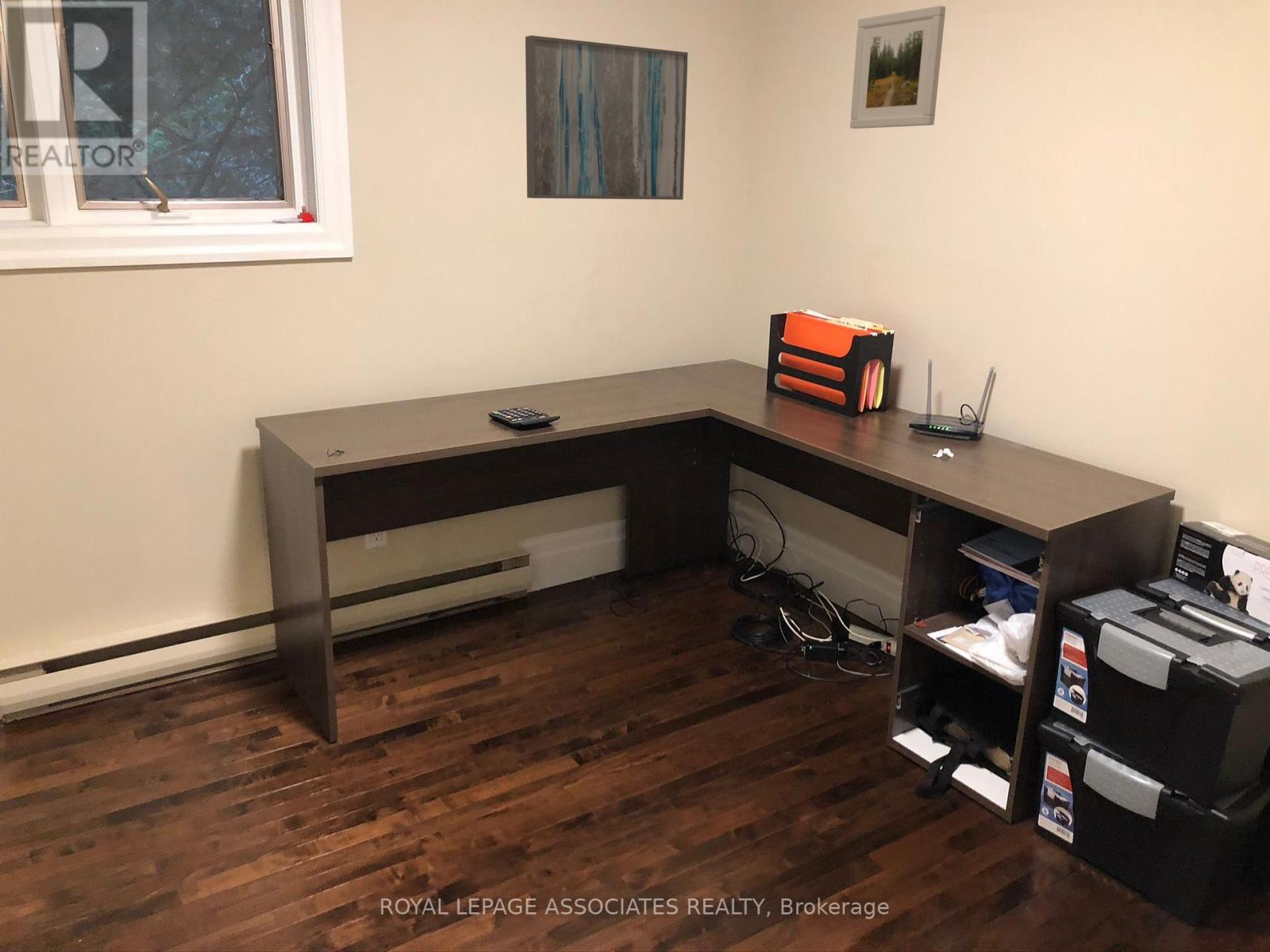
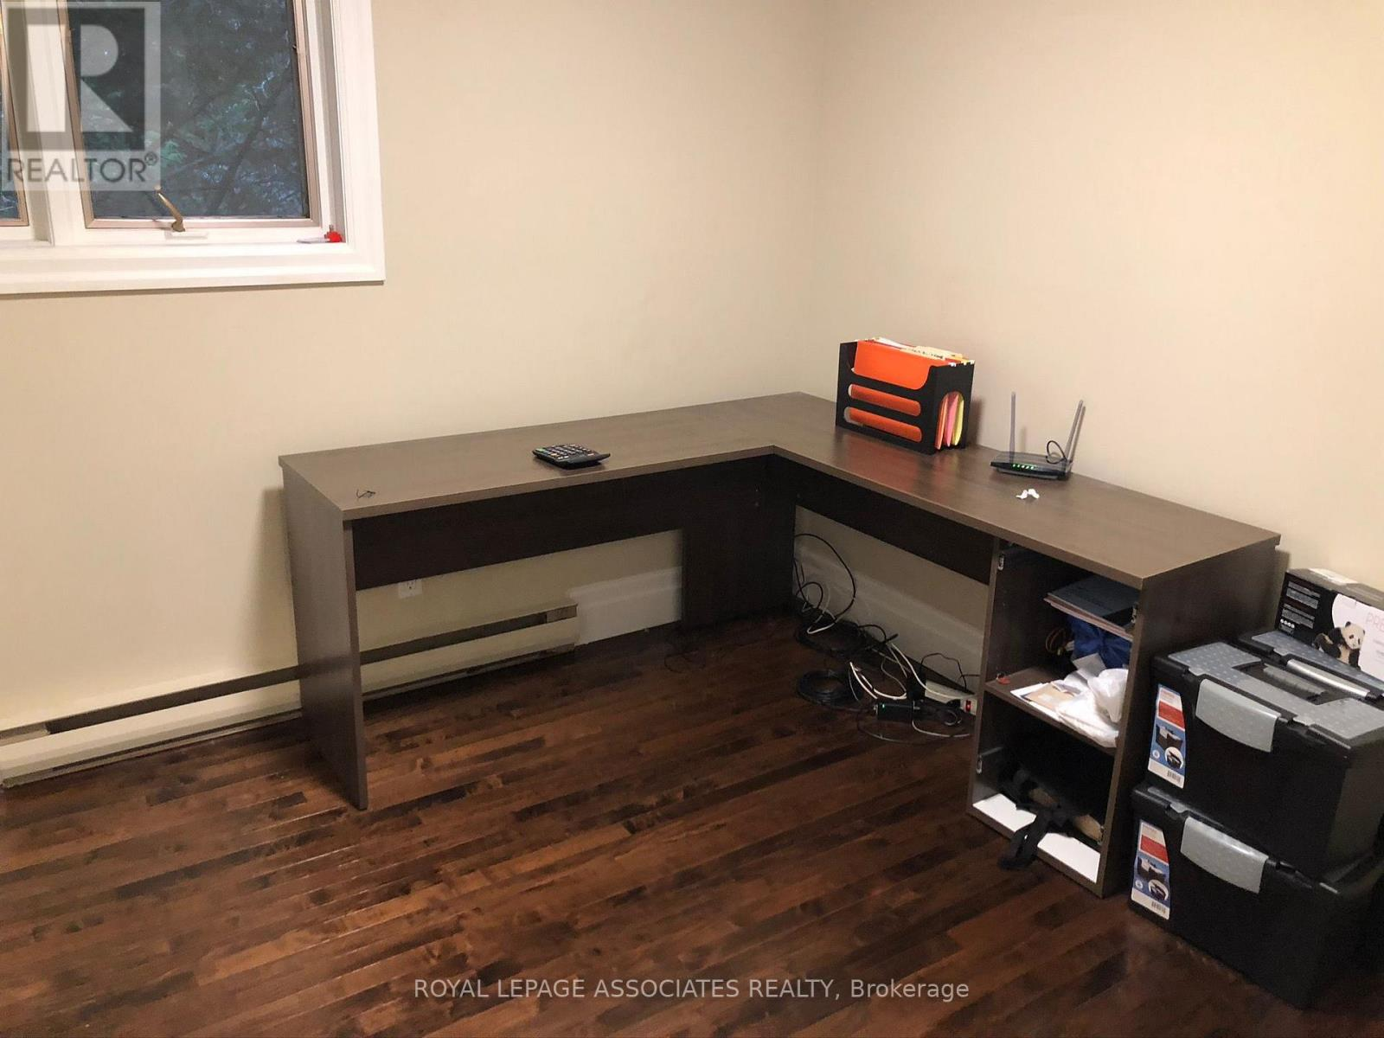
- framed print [849,5,946,129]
- wall art [525,35,689,201]
